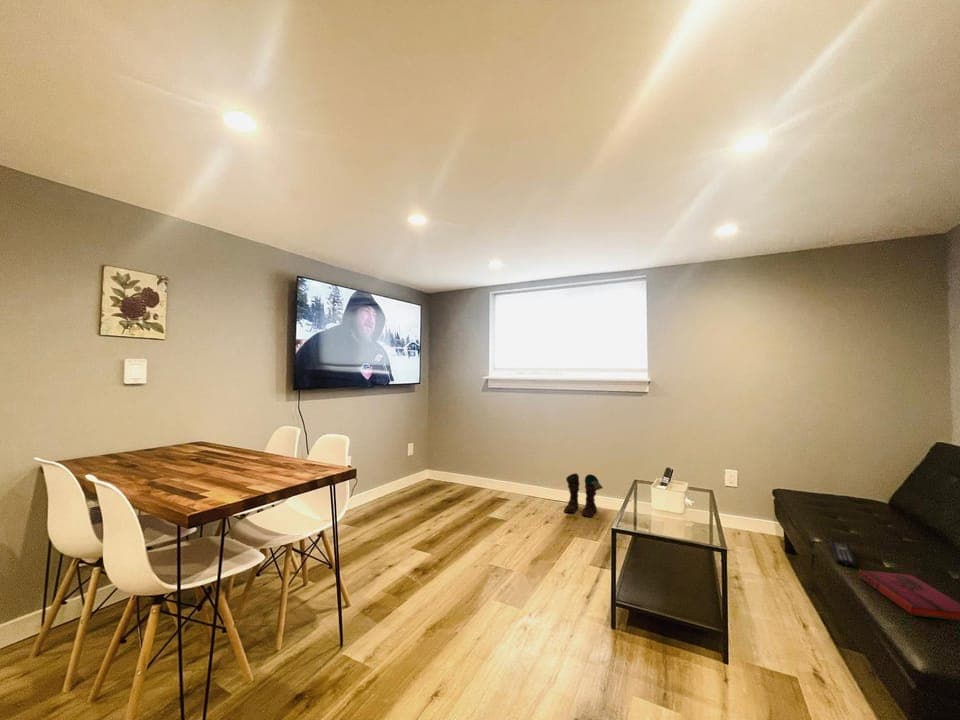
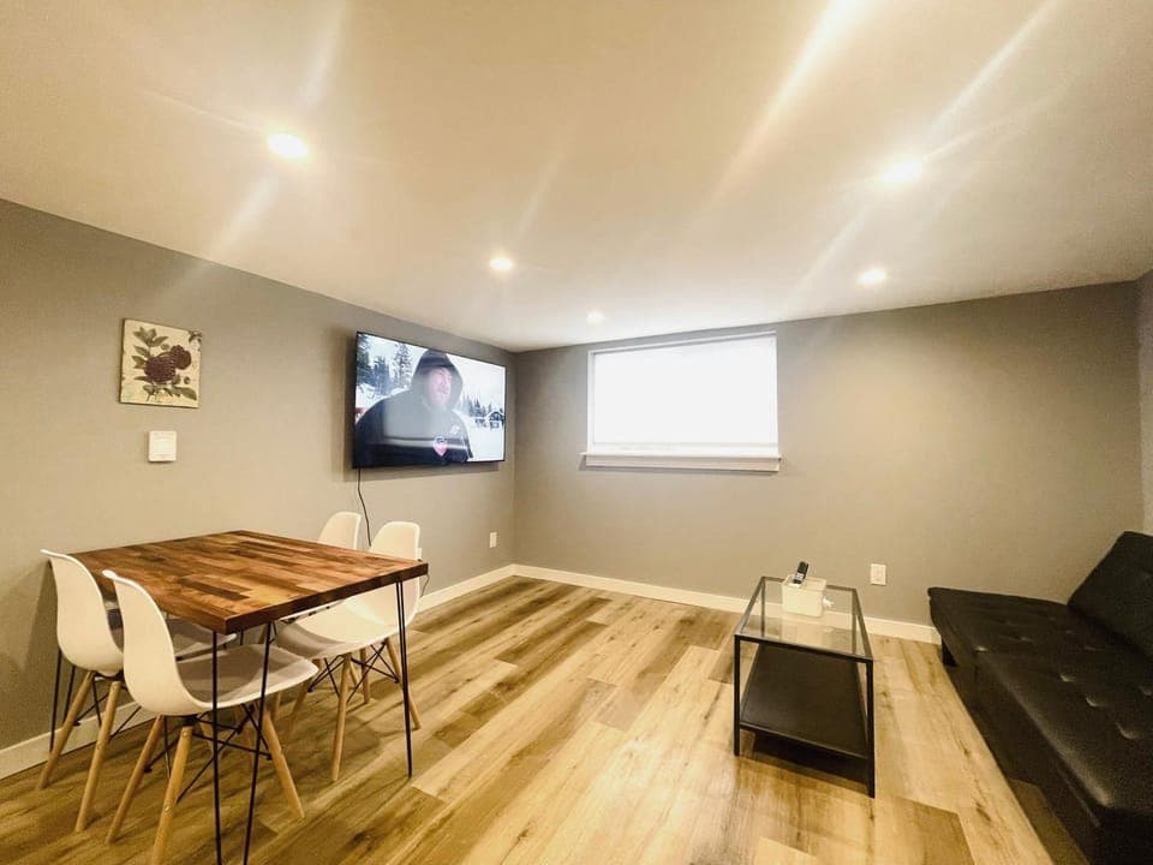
- boots [563,472,604,518]
- hardback book [857,569,960,622]
- remote control [829,540,858,568]
